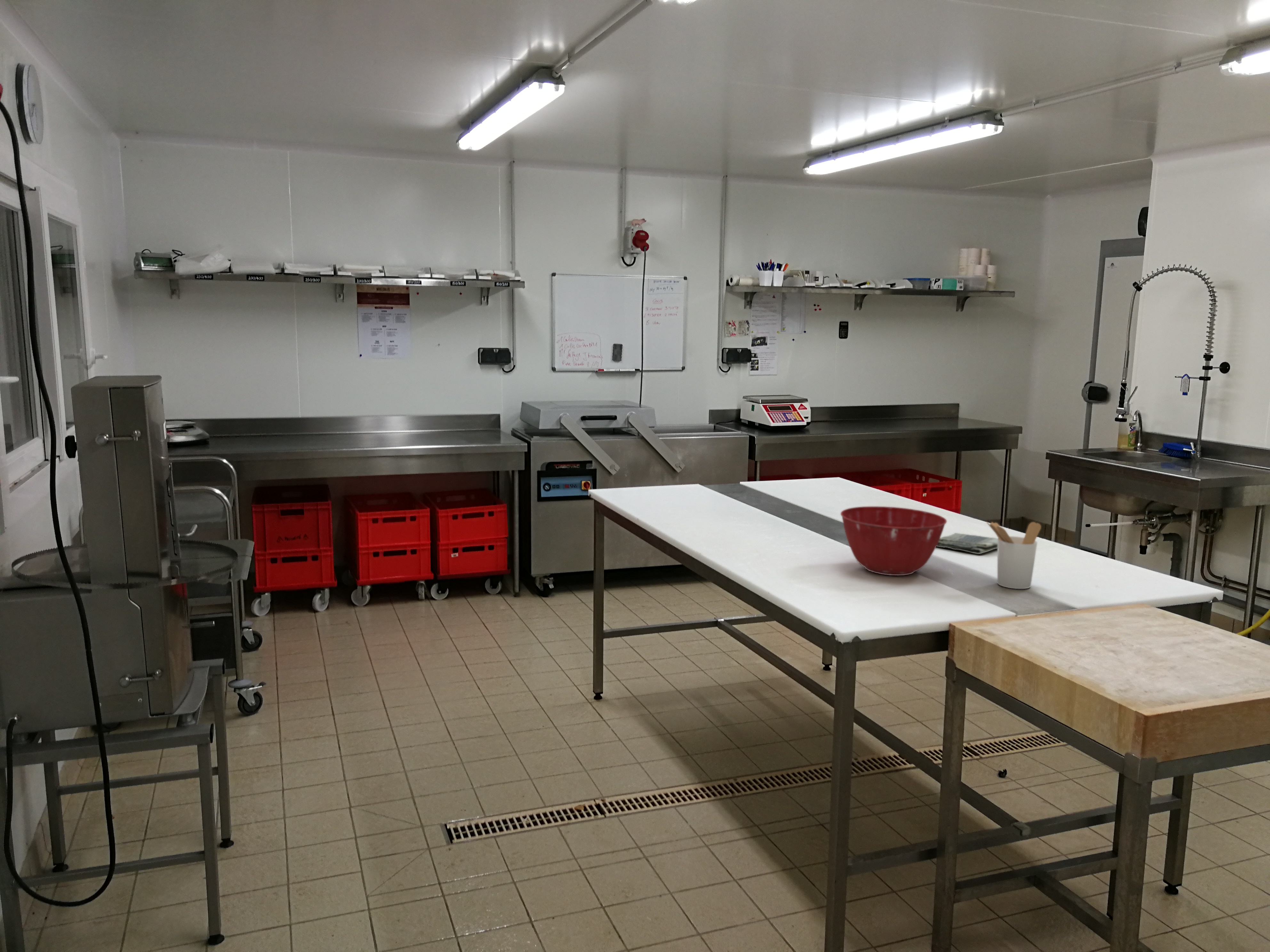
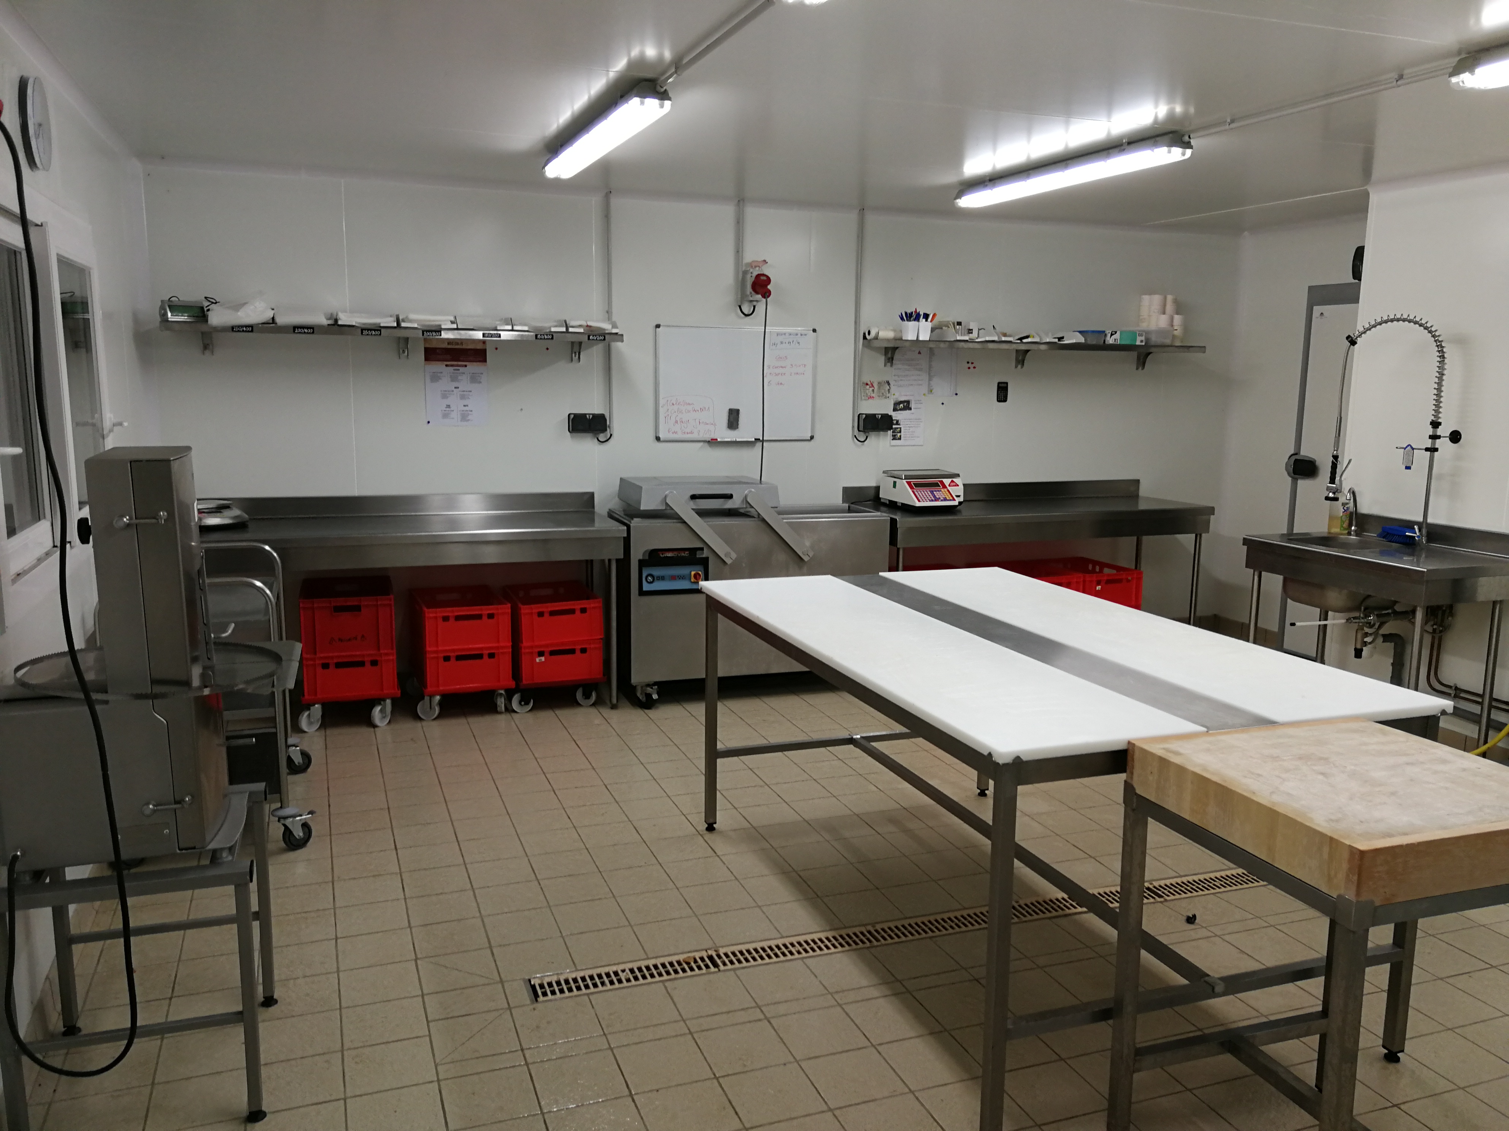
- mixing bowl [840,506,947,576]
- utensil holder [986,521,1041,589]
- dish towel [936,533,998,554]
